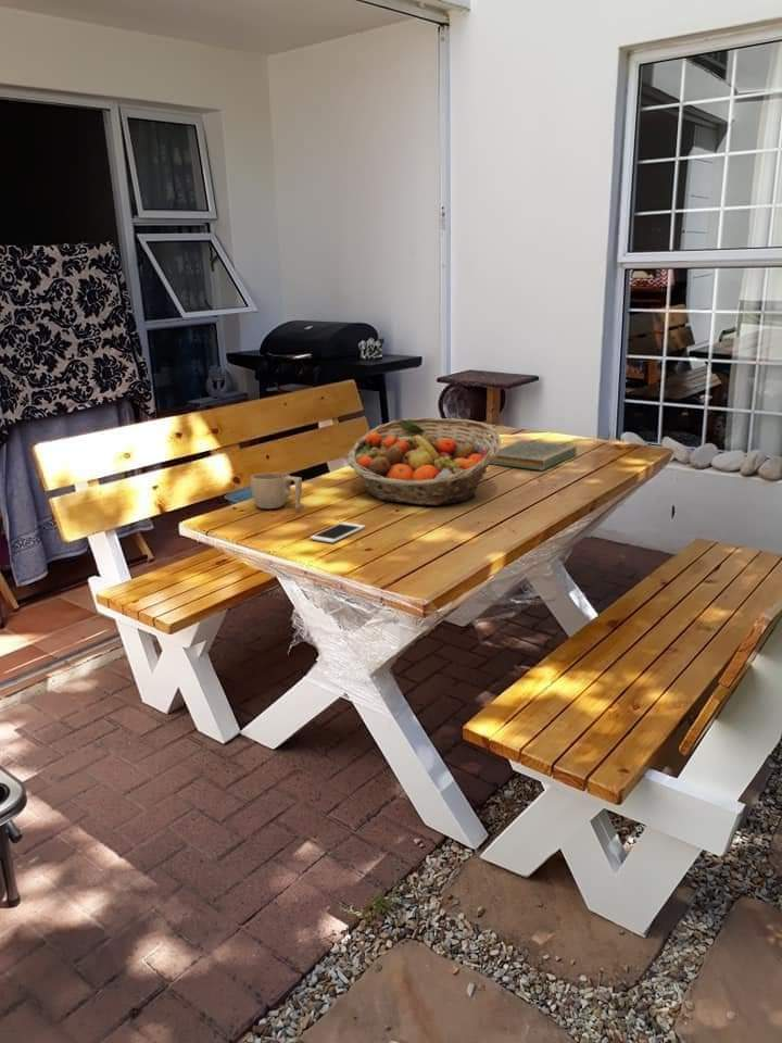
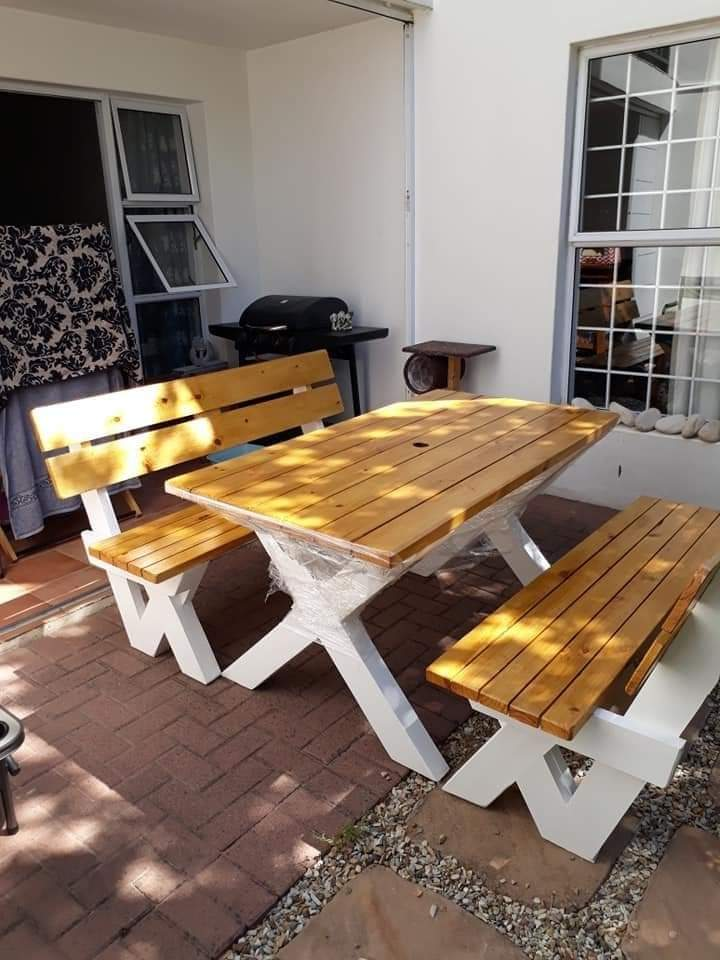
- fruit basket [348,417,502,506]
- cup [250,472,303,510]
- cell phone [310,522,366,544]
- book [489,440,578,472]
